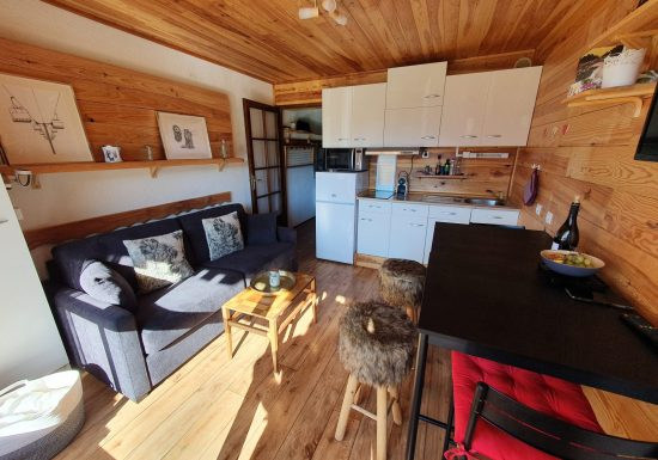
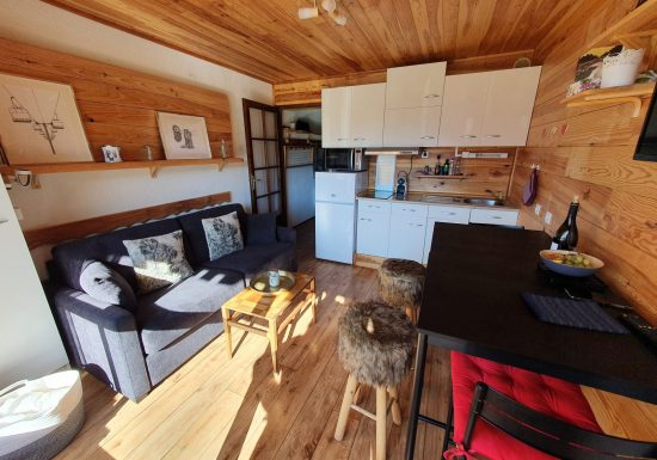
+ dish towel [521,290,632,335]
